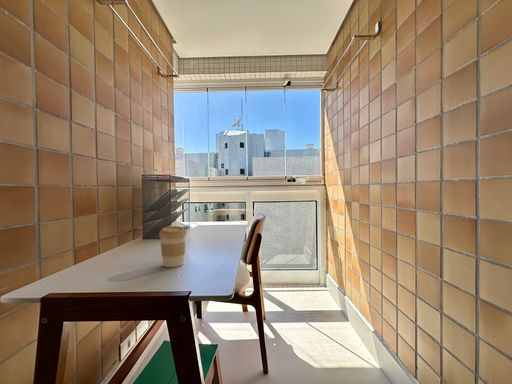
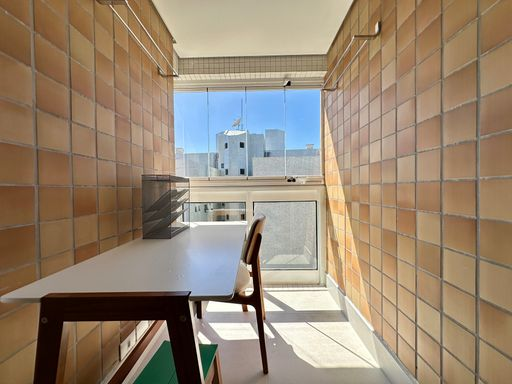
- coffee cup [158,225,188,268]
